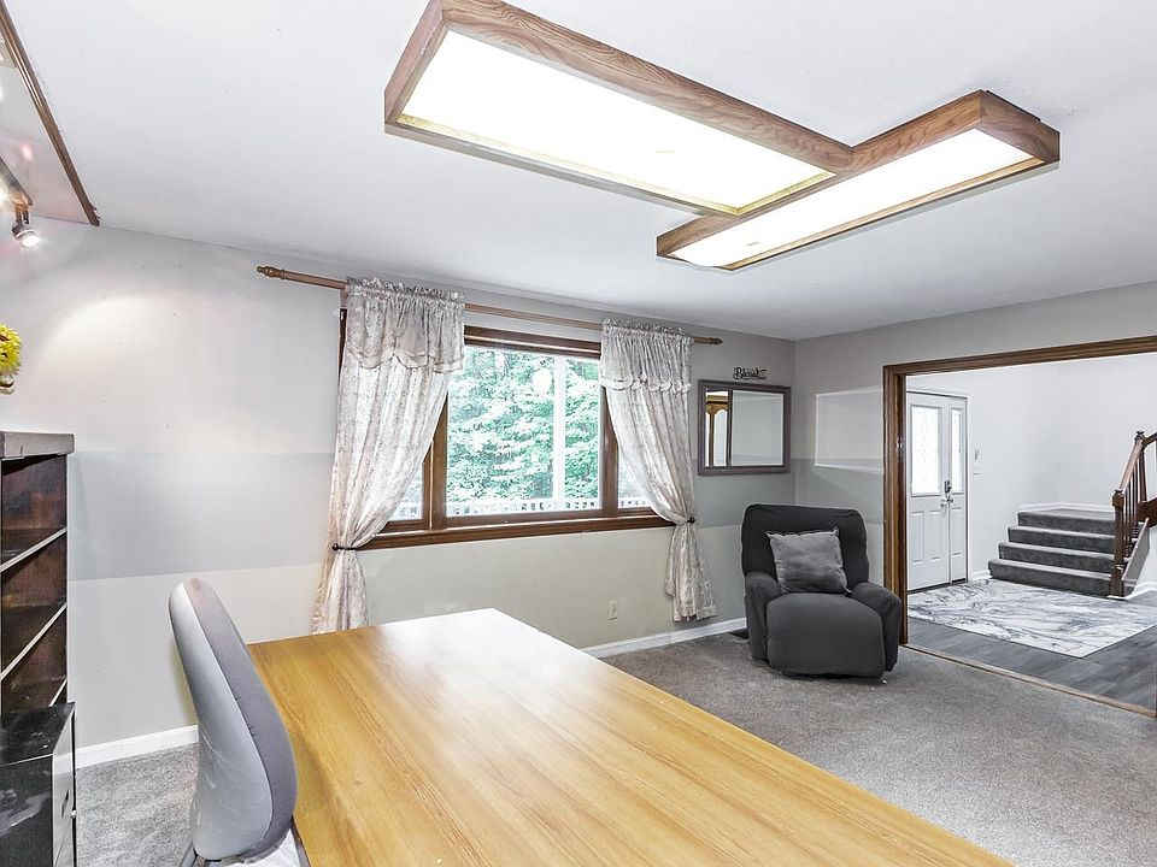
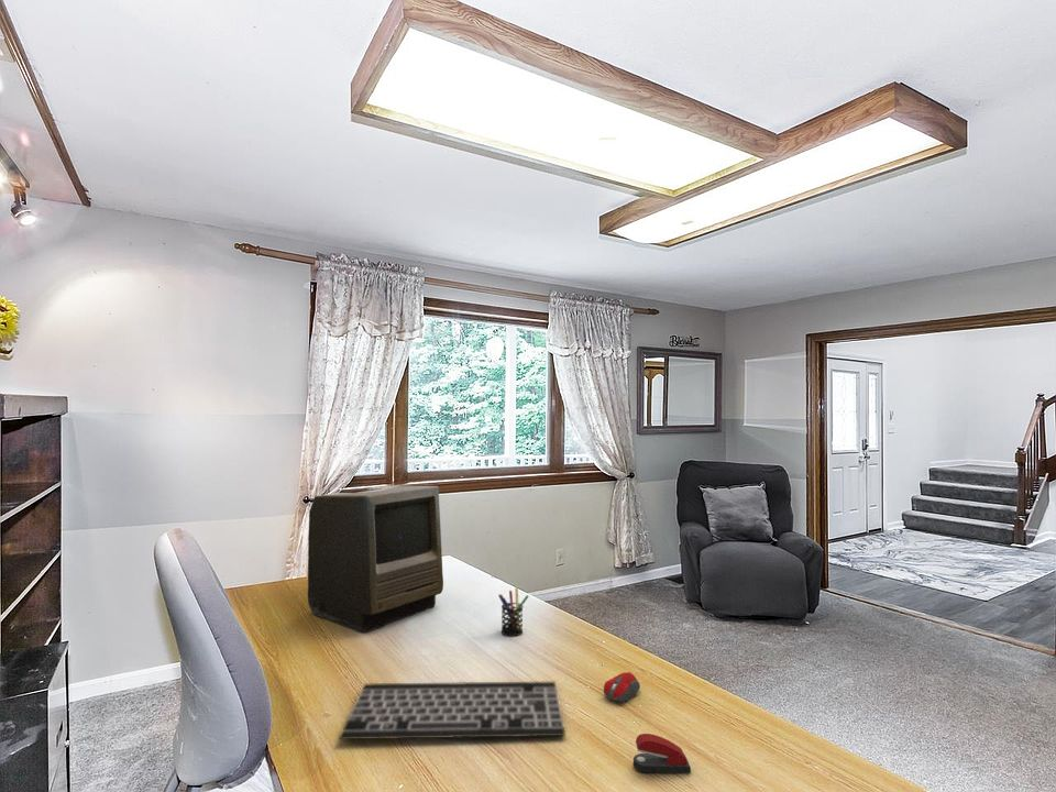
+ monitor [307,485,444,634]
+ computer mouse [603,671,641,703]
+ pen holder [497,586,530,637]
+ keyboard [338,681,566,740]
+ stapler [632,733,692,774]
